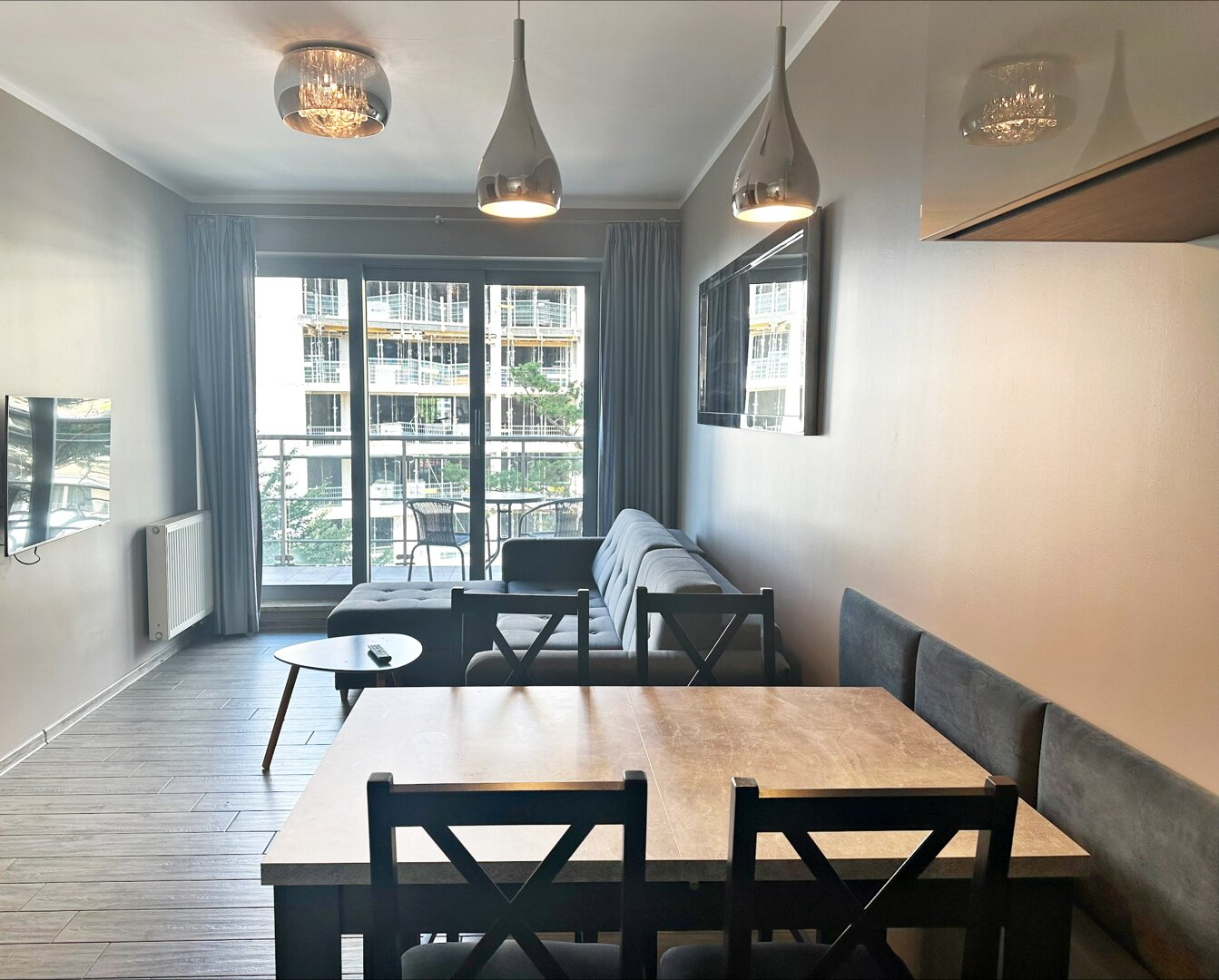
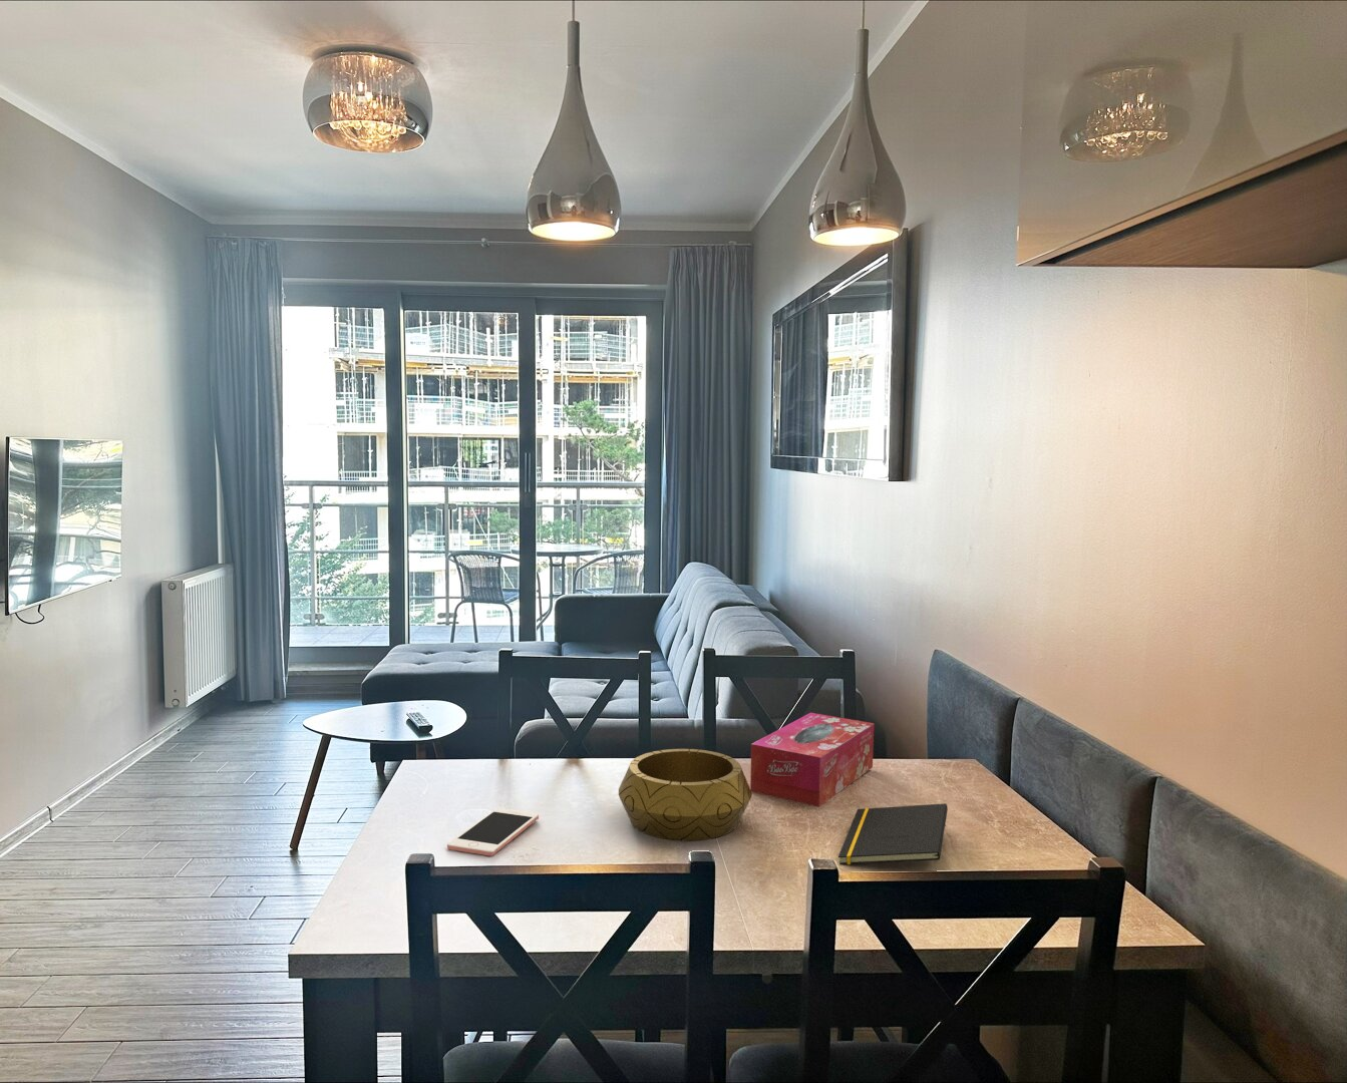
+ tissue box [749,712,874,807]
+ notepad [838,802,949,865]
+ decorative bowl [618,748,754,841]
+ cell phone [446,807,539,856]
